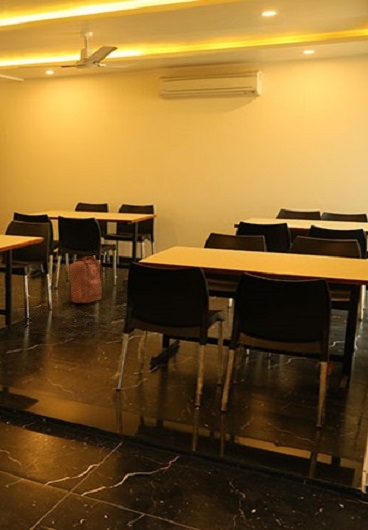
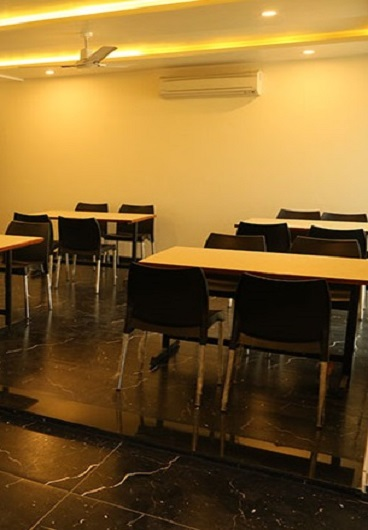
- backpack [66,256,103,304]
